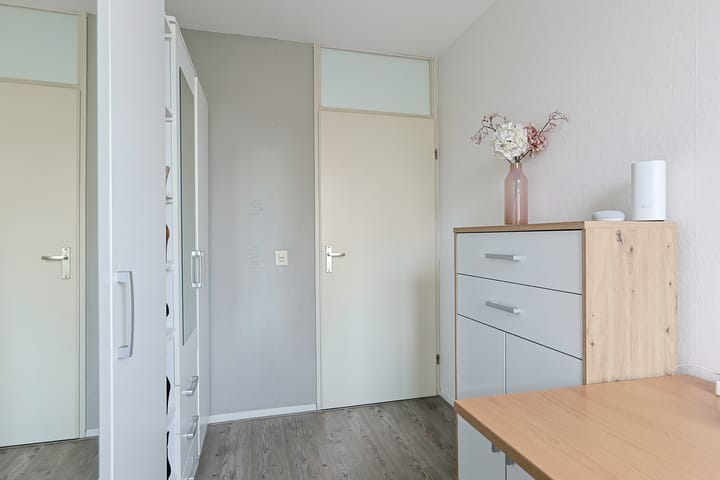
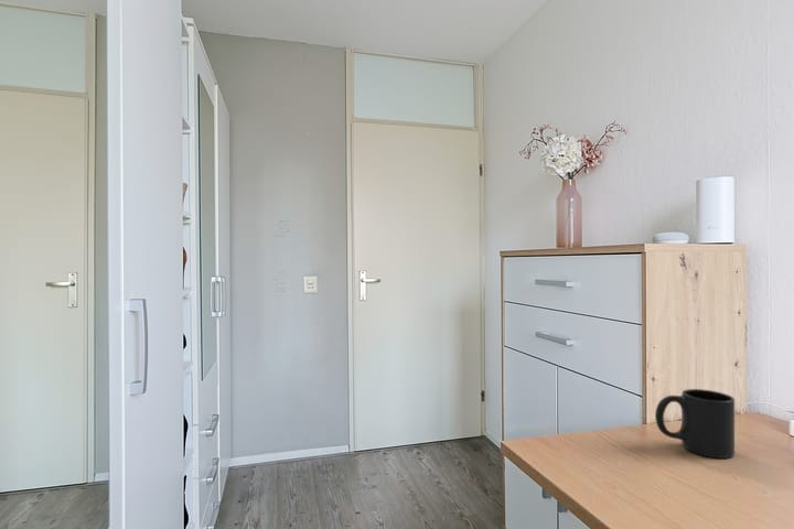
+ mug [654,388,736,460]
